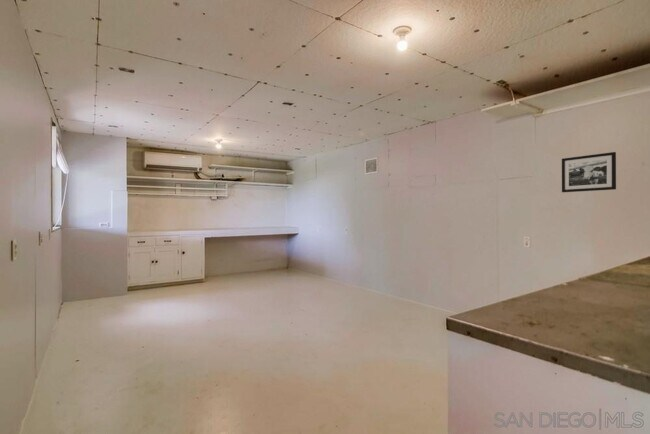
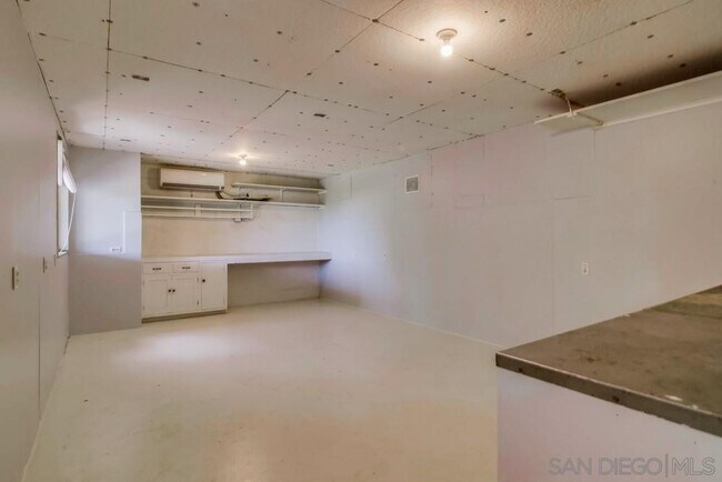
- picture frame [561,151,617,193]
